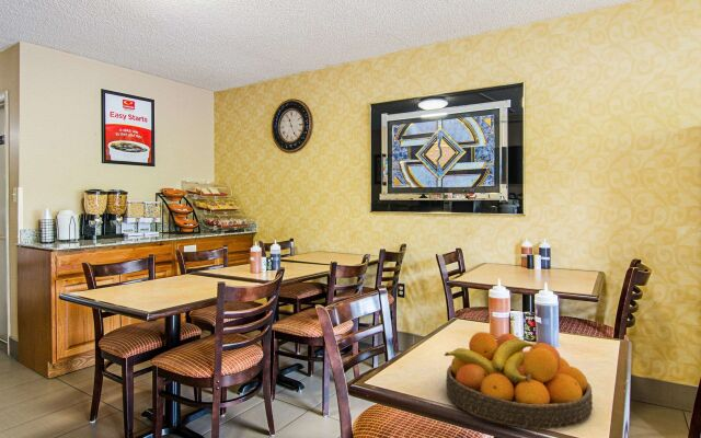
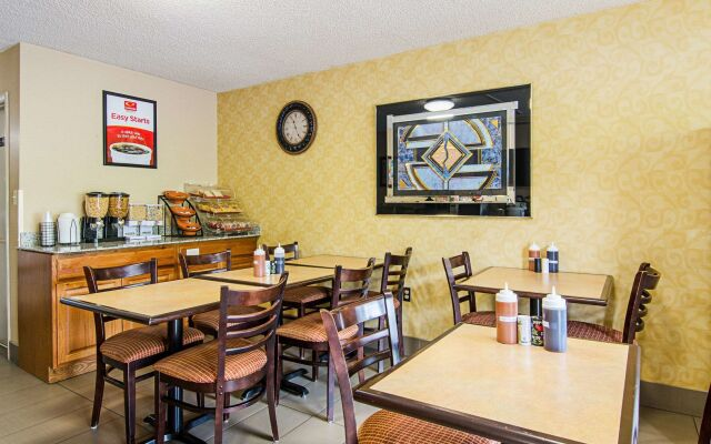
- fruit bowl [444,331,594,430]
